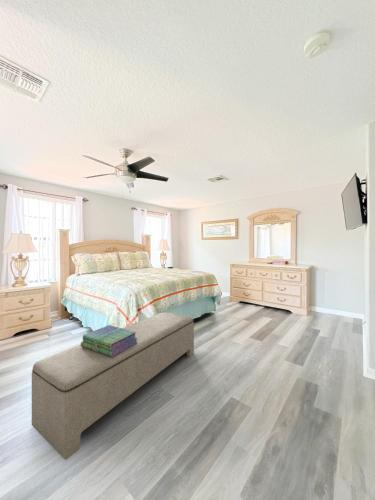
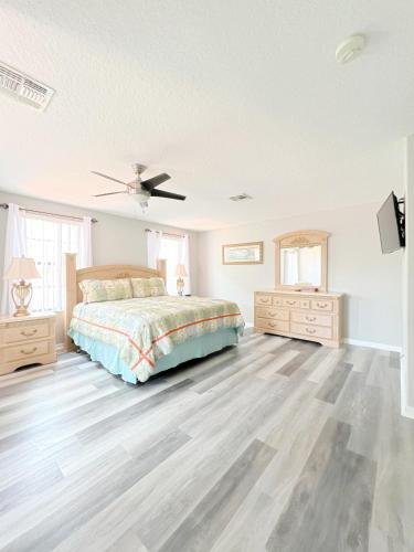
- stack of books [80,324,138,357]
- bench [31,311,195,461]
